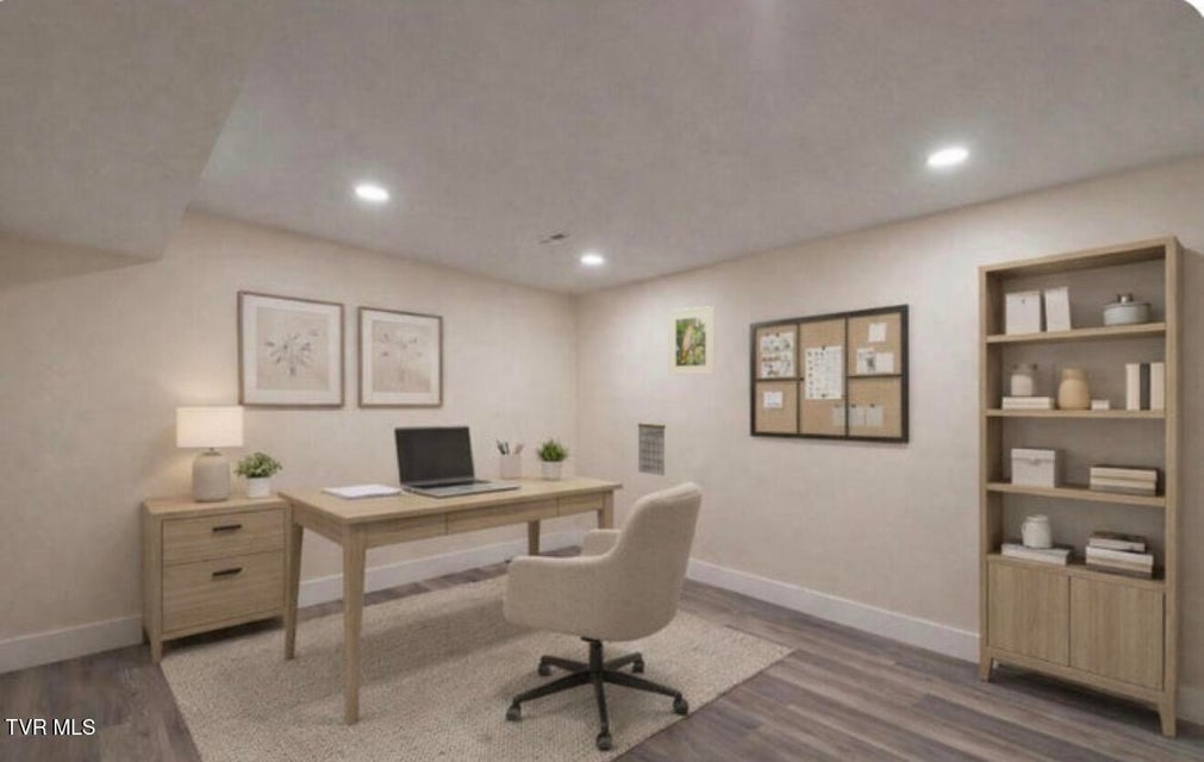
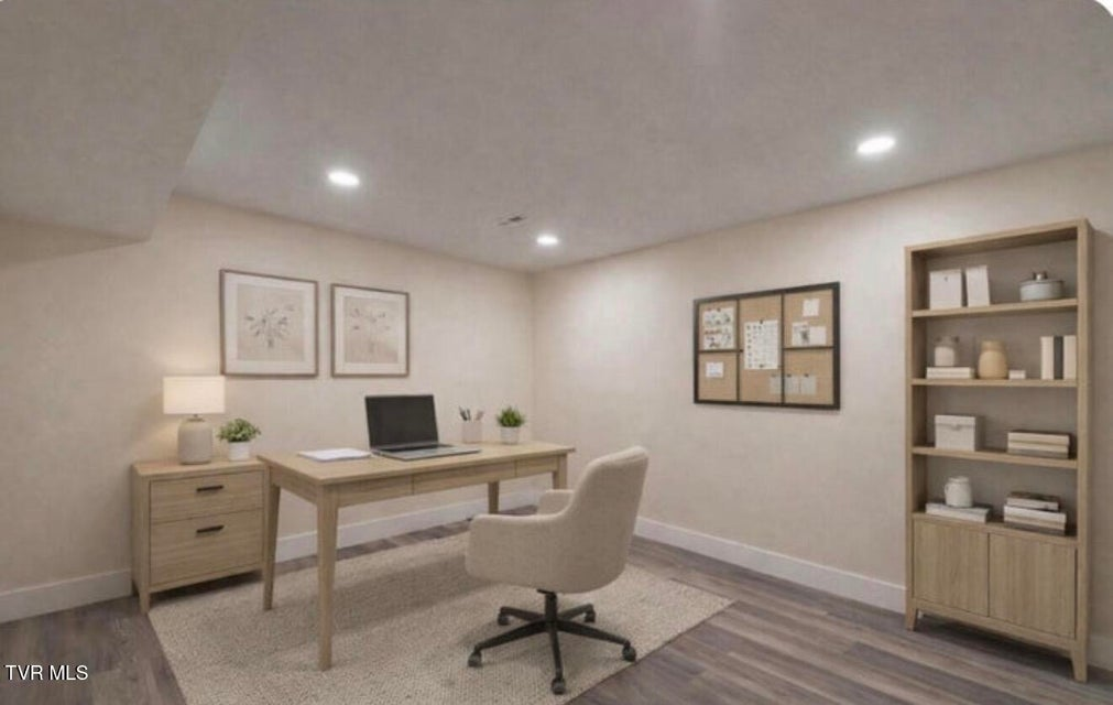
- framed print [667,305,717,376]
- calendar [637,413,667,477]
